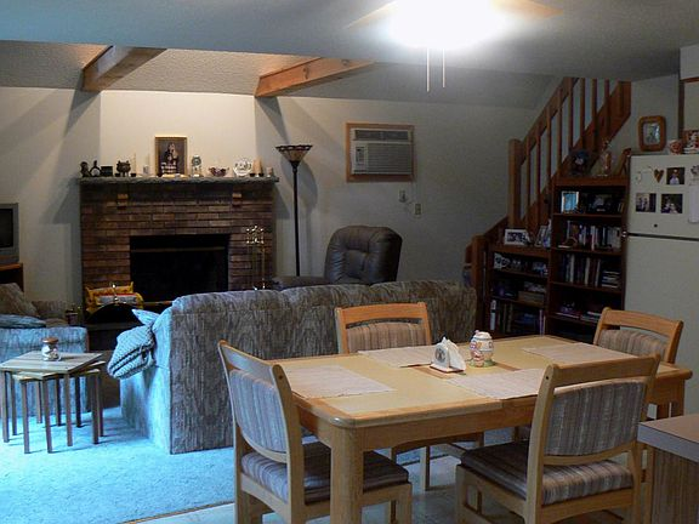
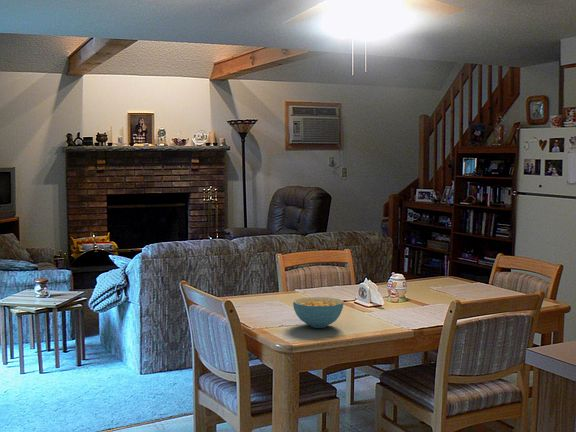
+ cereal bowl [292,296,345,329]
